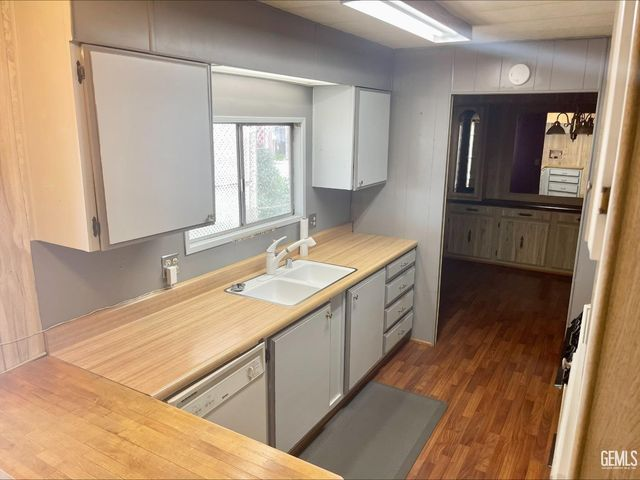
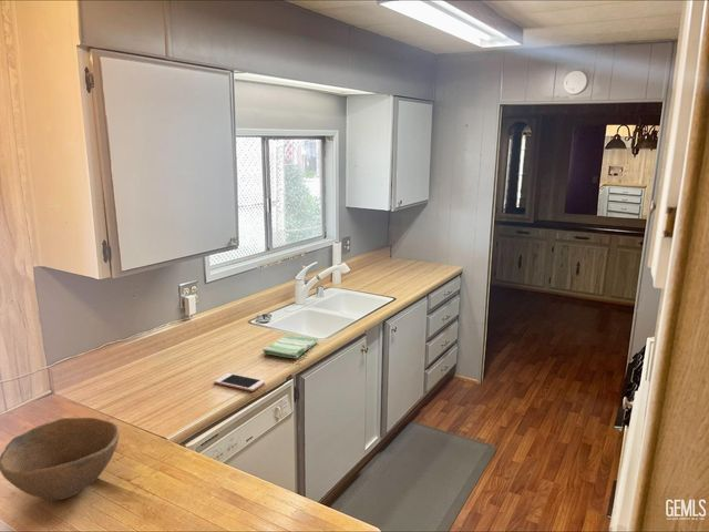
+ cell phone [214,372,266,392]
+ bowl [0,417,121,501]
+ dish towel [261,334,319,360]
